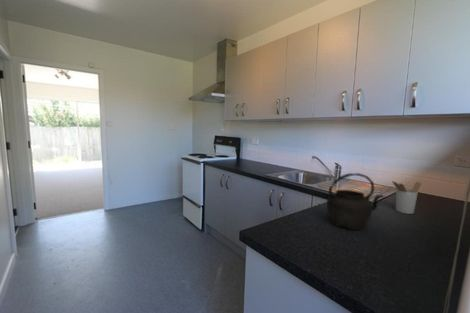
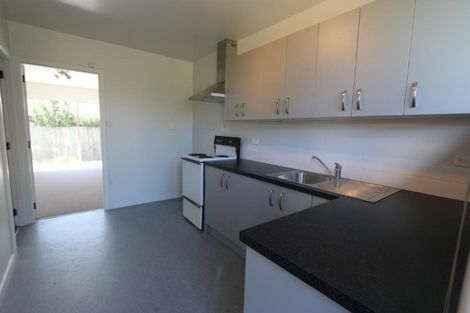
- utensil holder [391,180,422,215]
- kettle [326,172,386,231]
